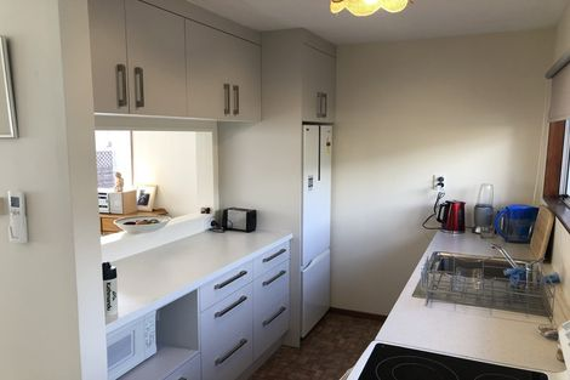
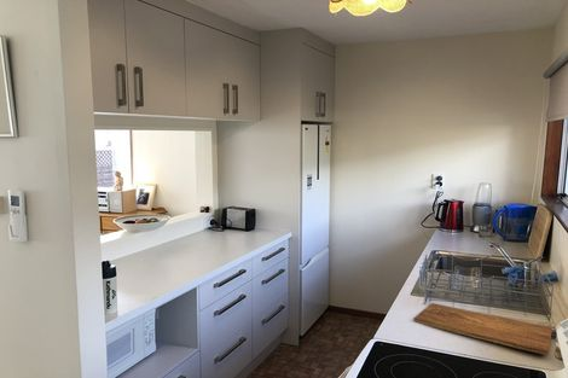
+ cutting board [412,302,553,356]
